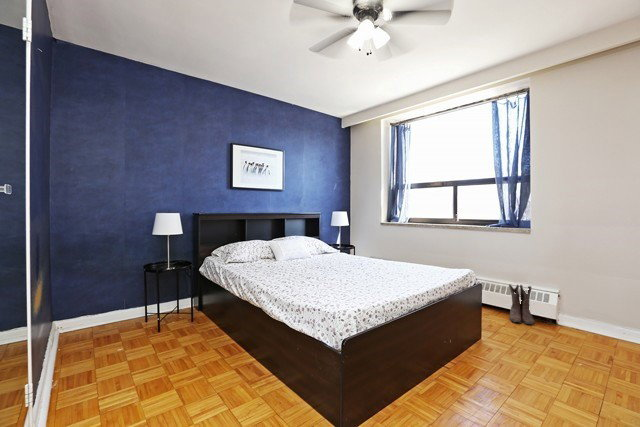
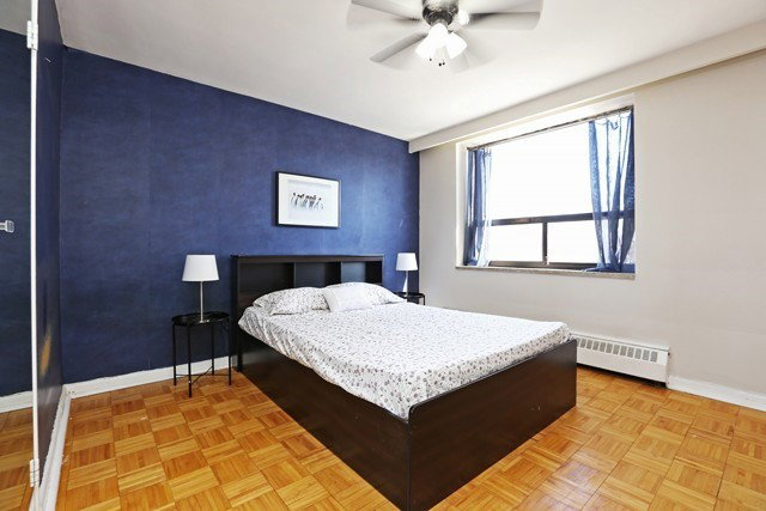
- boots [508,283,535,326]
